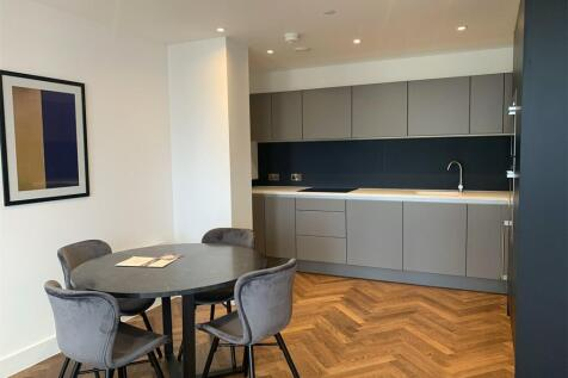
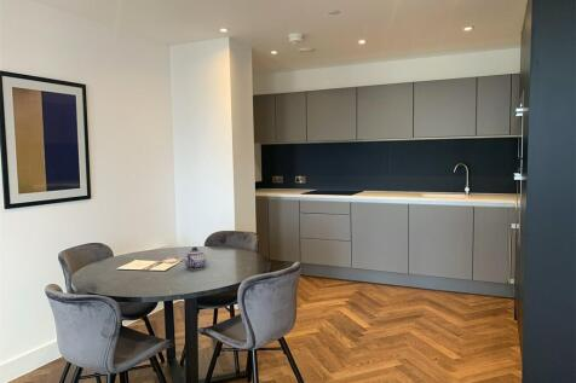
+ teapot [184,245,207,271]
